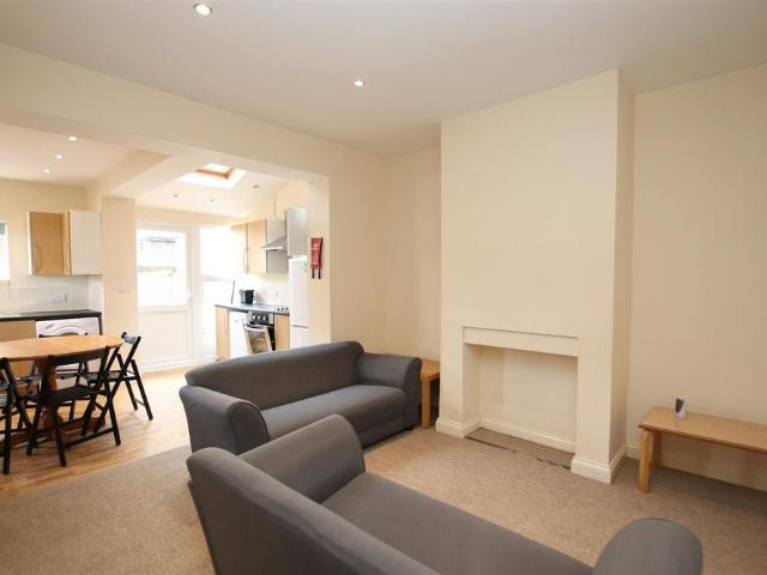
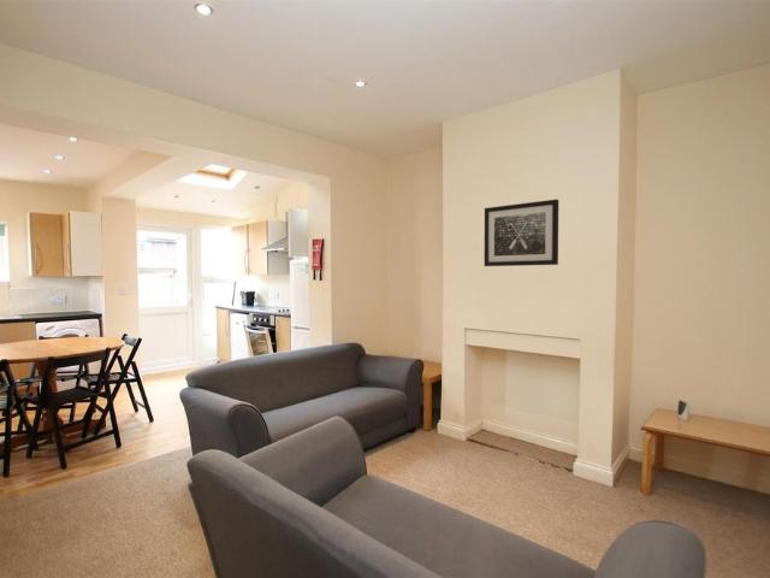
+ wall art [484,199,559,267]
